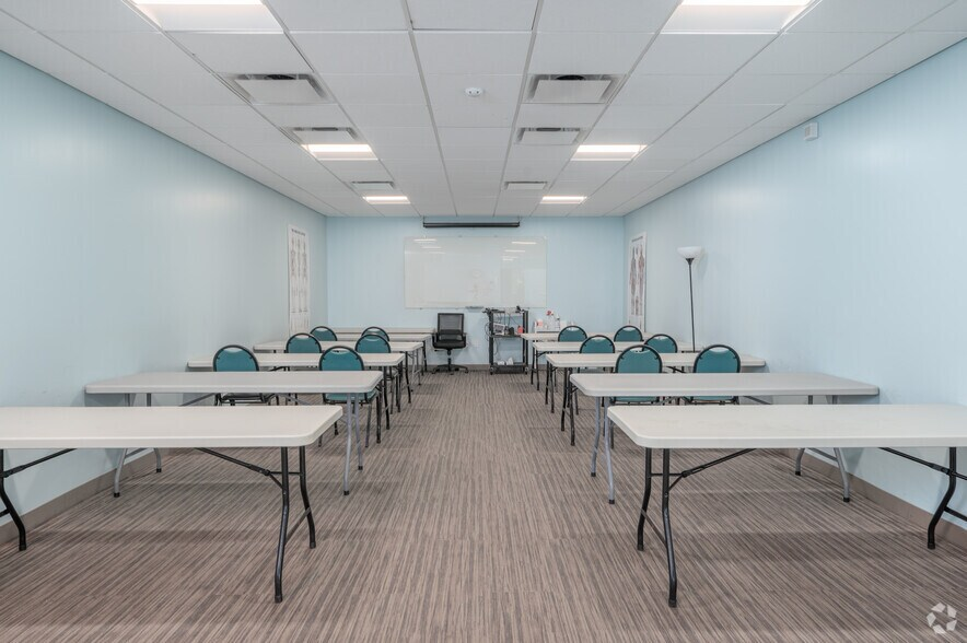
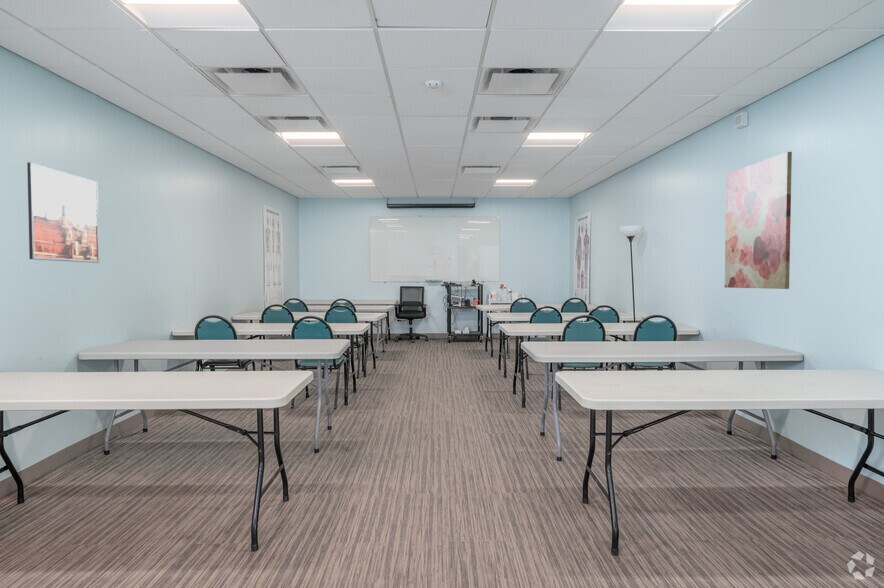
+ wall art [724,151,793,290]
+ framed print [26,161,100,264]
